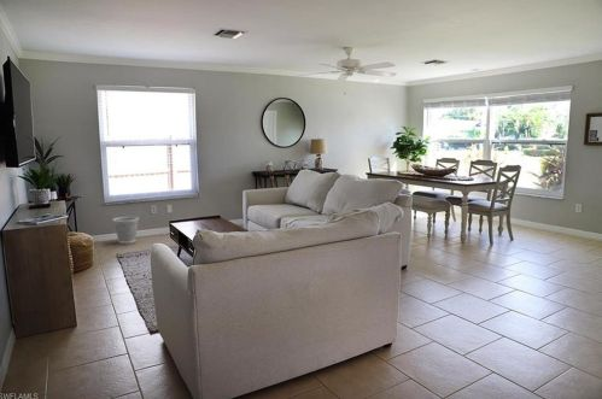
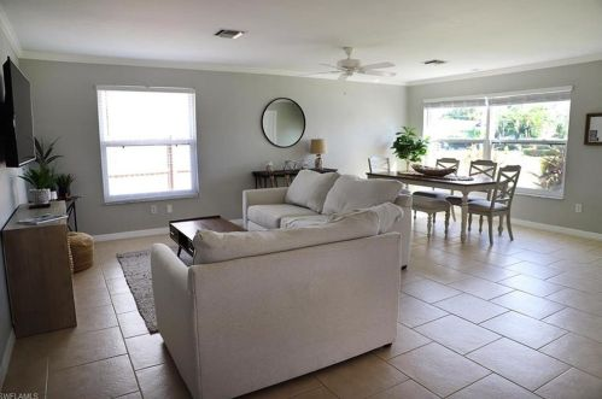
- wastebasket [112,216,140,245]
